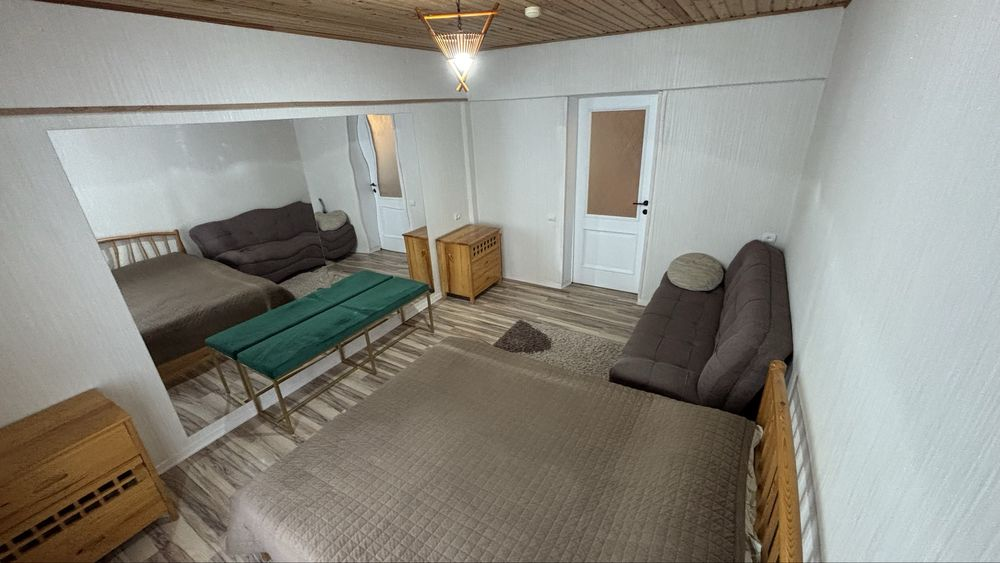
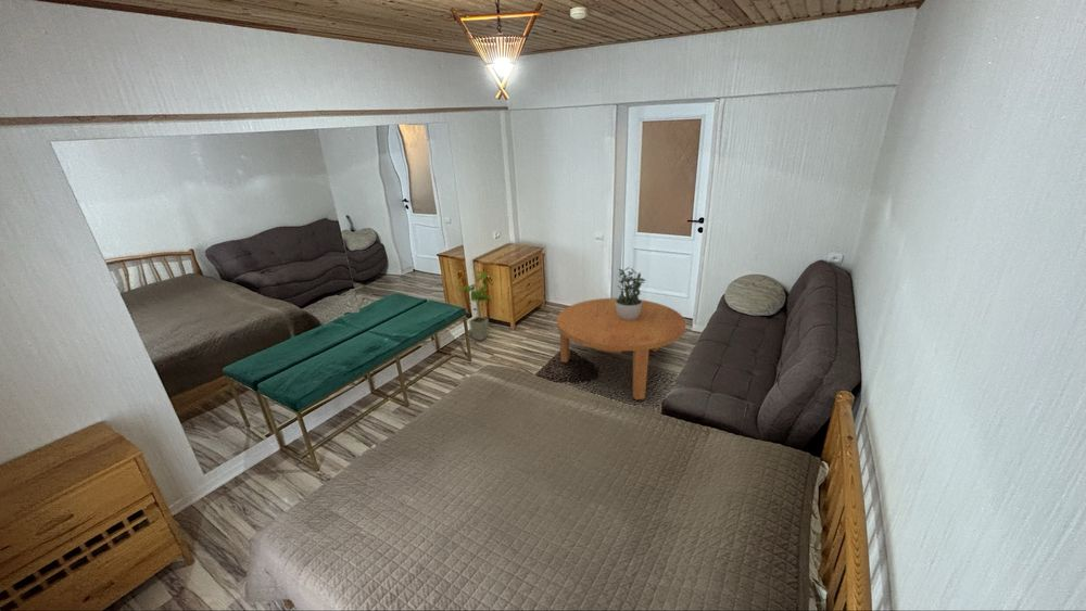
+ potted plant [616,266,647,320]
+ coffee table [556,297,686,400]
+ house plant [460,270,500,342]
